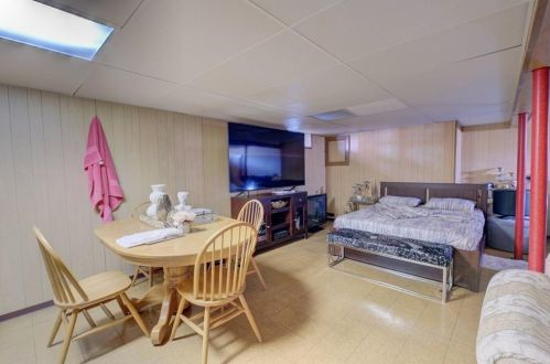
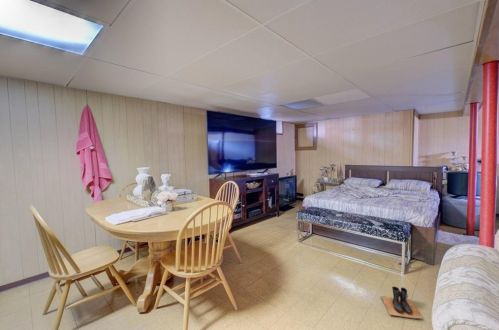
+ boots [380,286,424,320]
